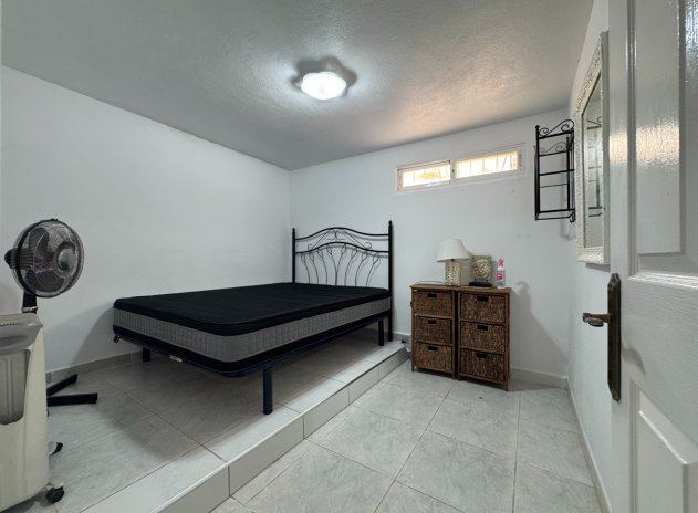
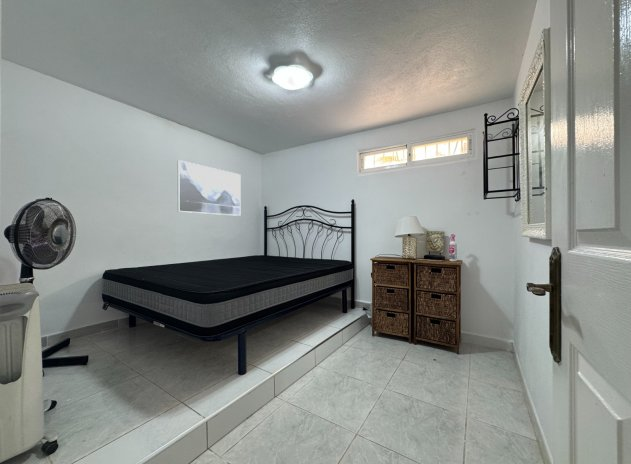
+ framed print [177,159,241,217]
